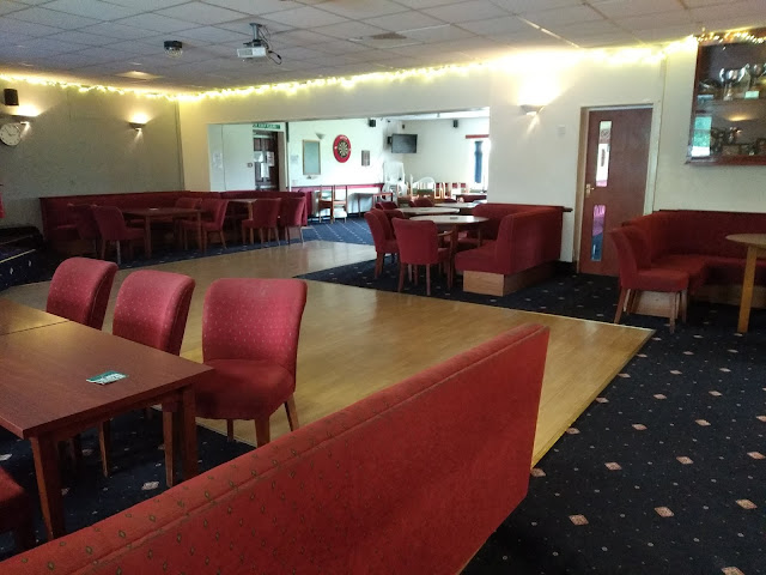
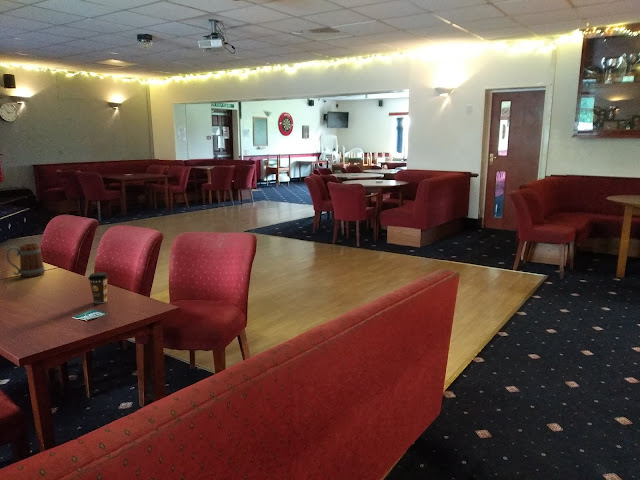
+ beer mug [5,242,46,278]
+ coffee cup [87,271,109,304]
